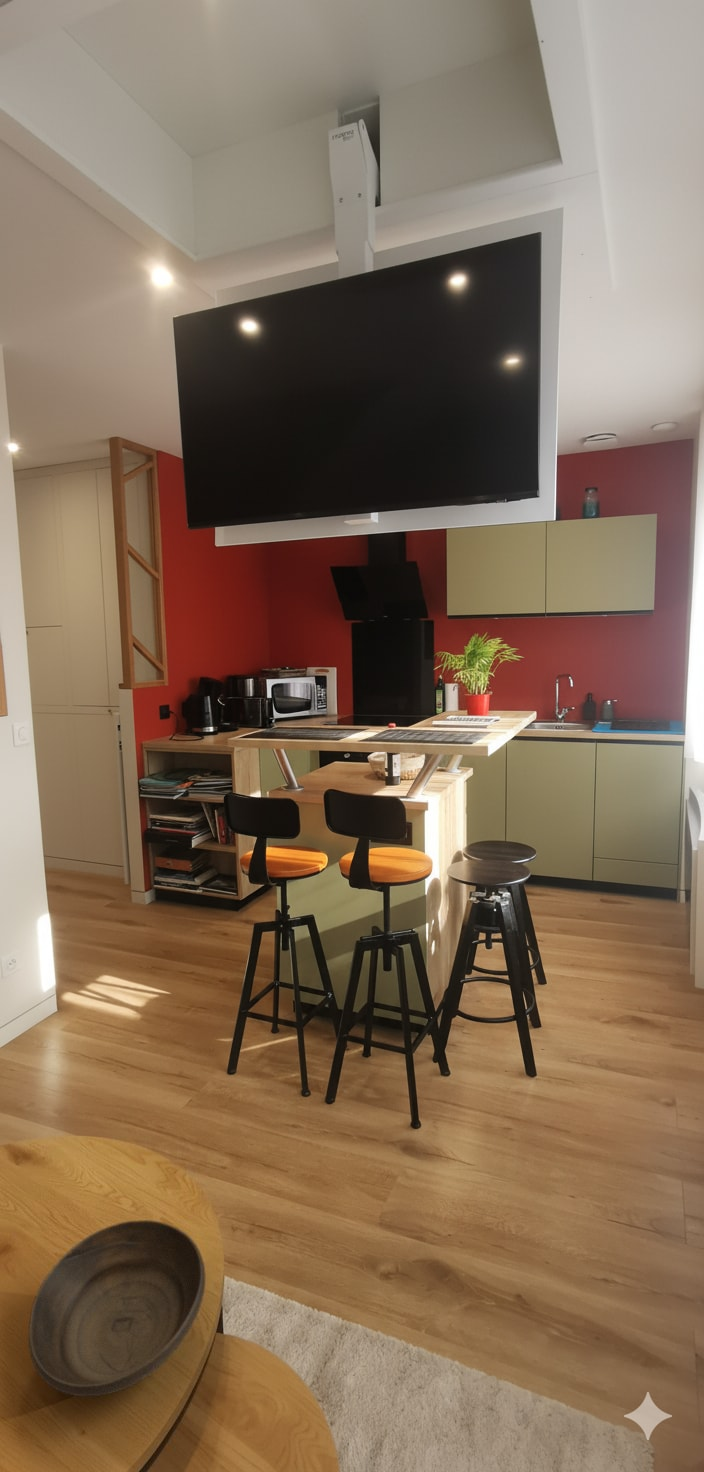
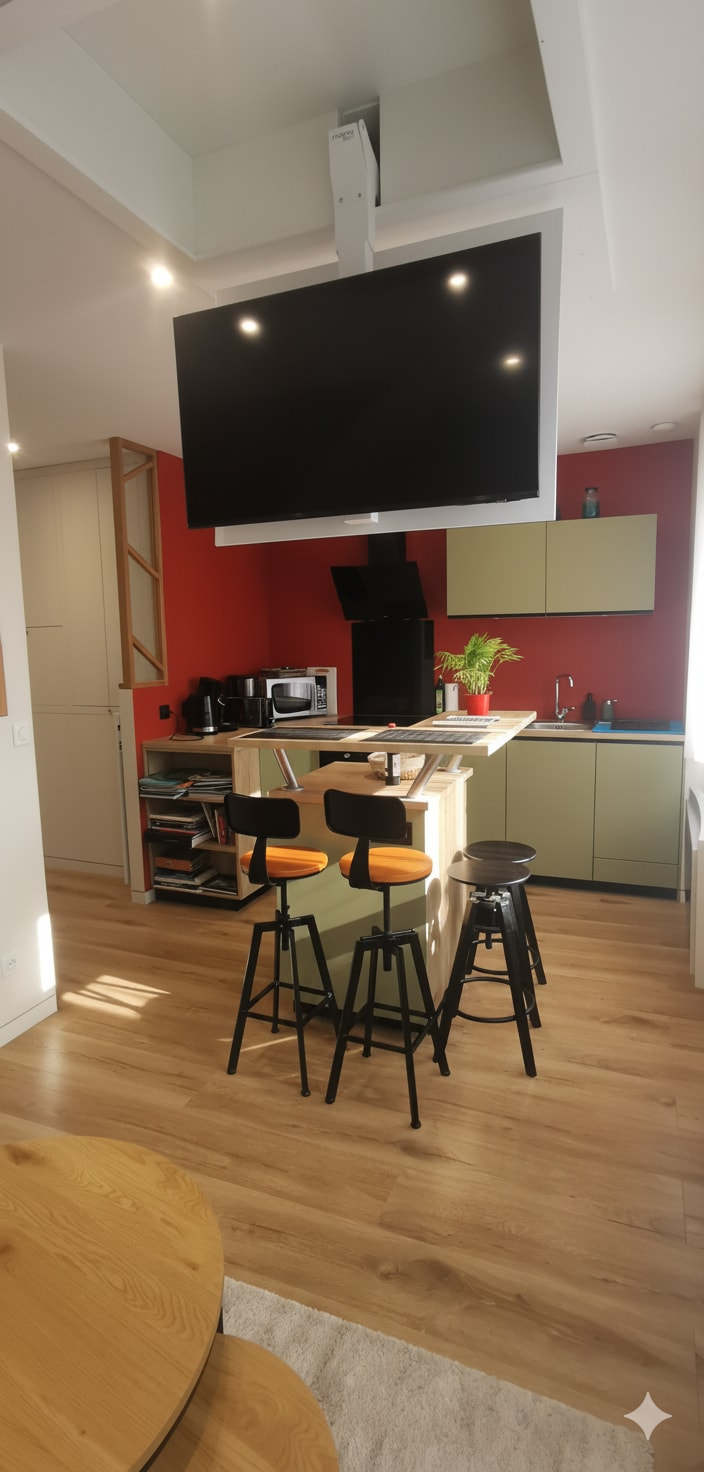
- bowl [28,1219,206,1397]
